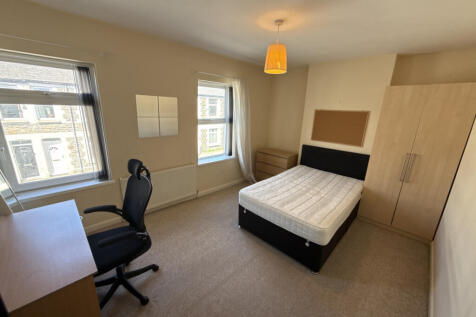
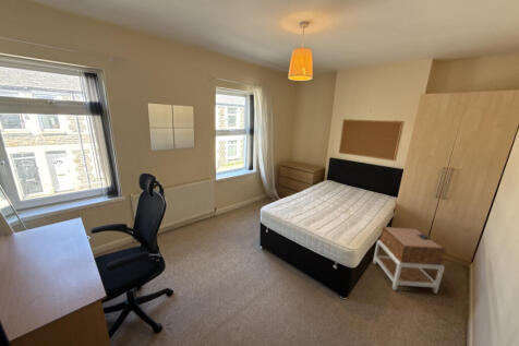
+ nightstand [372,226,447,295]
